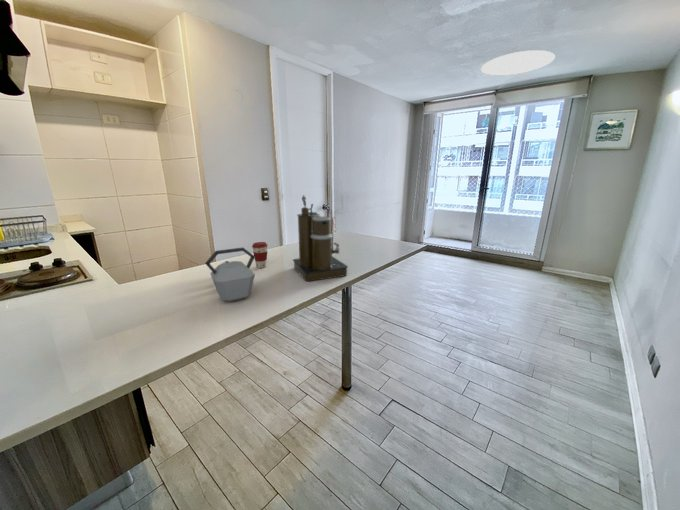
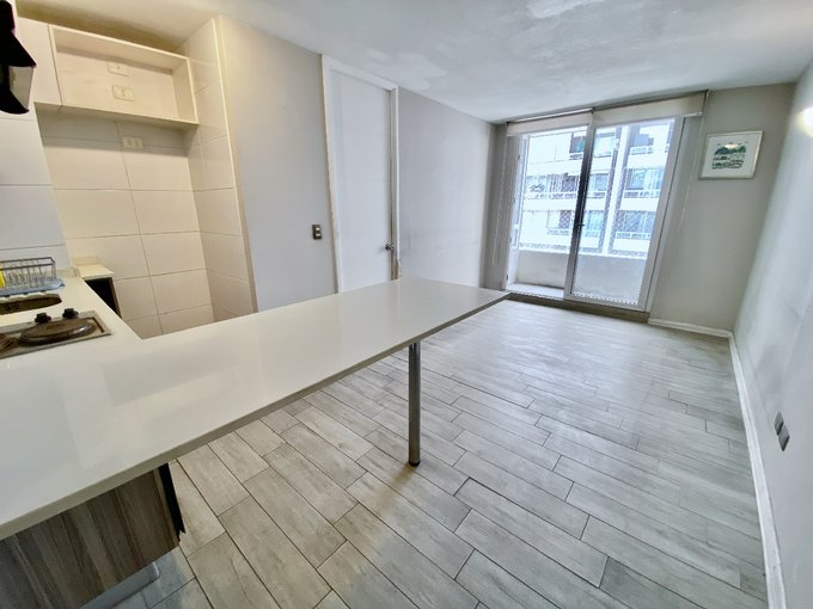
- ceiling light [480,49,556,77]
- coffee cup [251,241,269,269]
- kettle [204,246,256,303]
- coffee maker [292,194,349,282]
